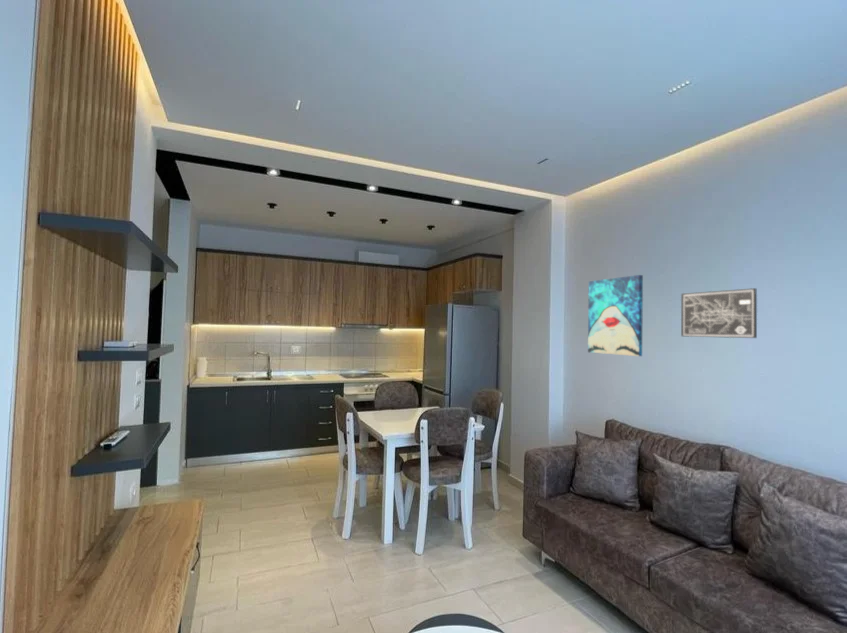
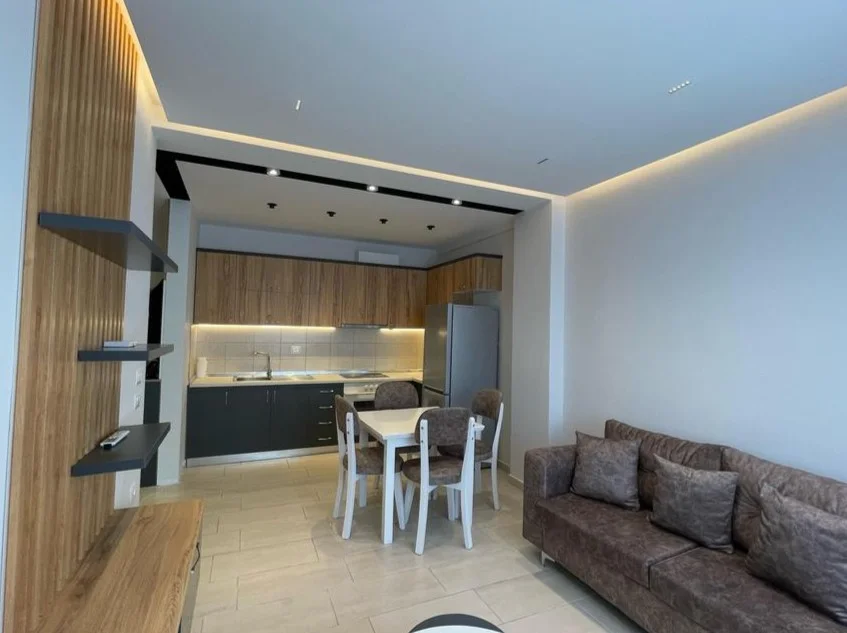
- wall art [680,287,758,339]
- wall art [587,274,644,357]
